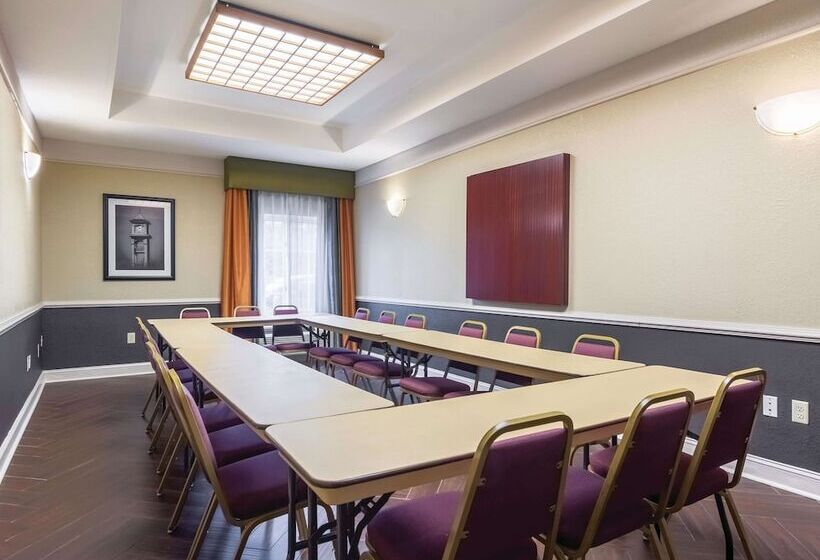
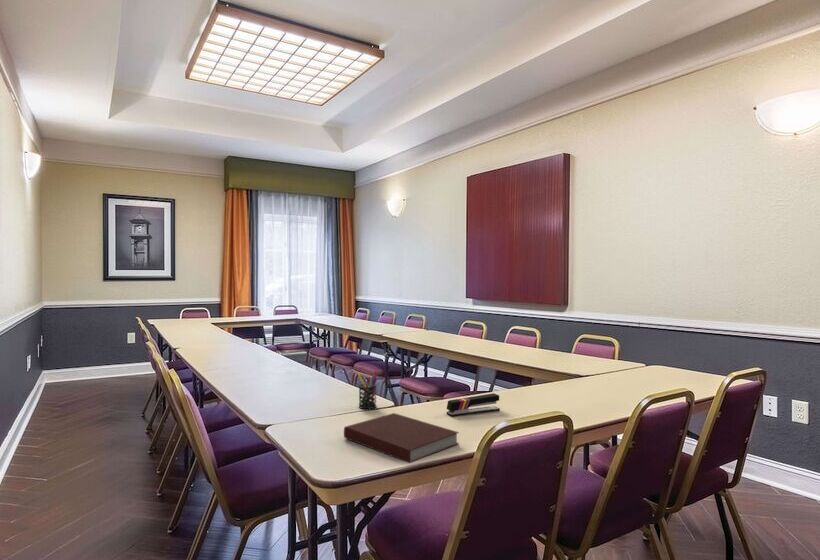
+ pen holder [356,370,378,410]
+ stapler [446,392,501,417]
+ notebook [343,412,460,464]
